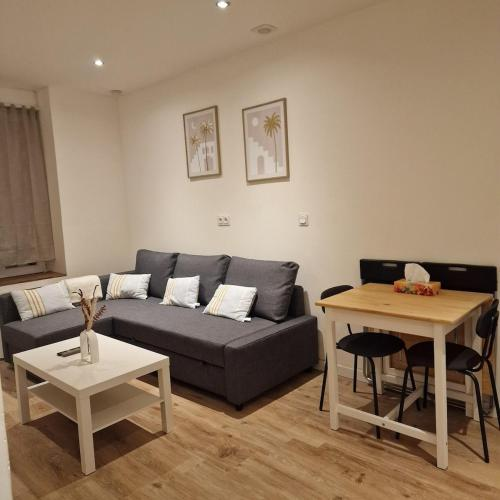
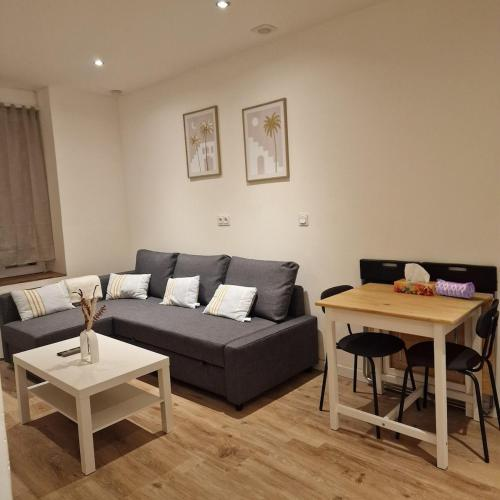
+ pencil case [433,278,476,299]
